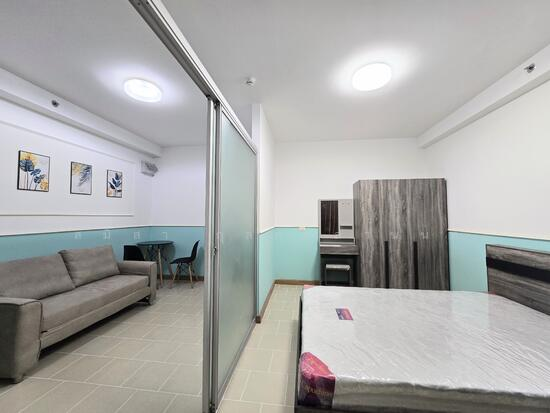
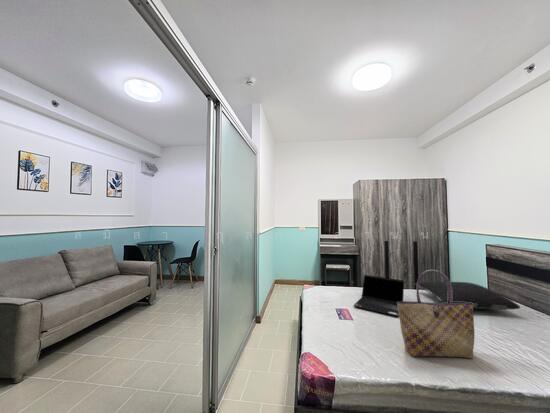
+ tote bag [397,269,475,360]
+ laptop computer [353,274,405,317]
+ pillow [414,281,521,311]
